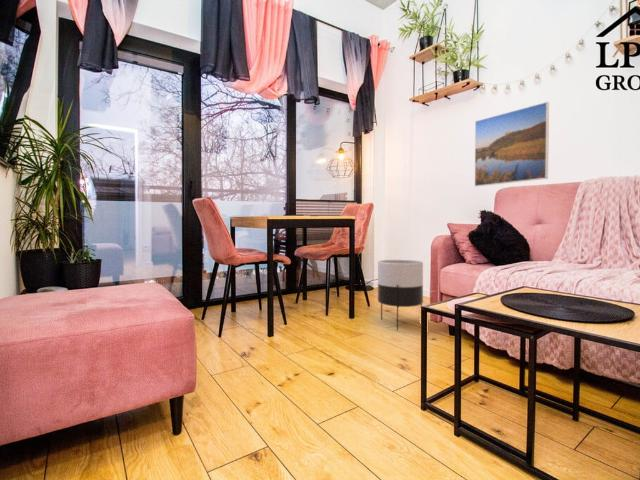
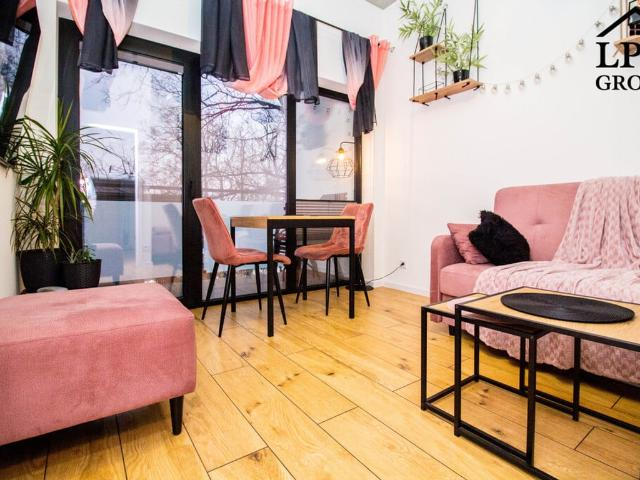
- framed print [474,101,550,187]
- planter [377,259,424,331]
